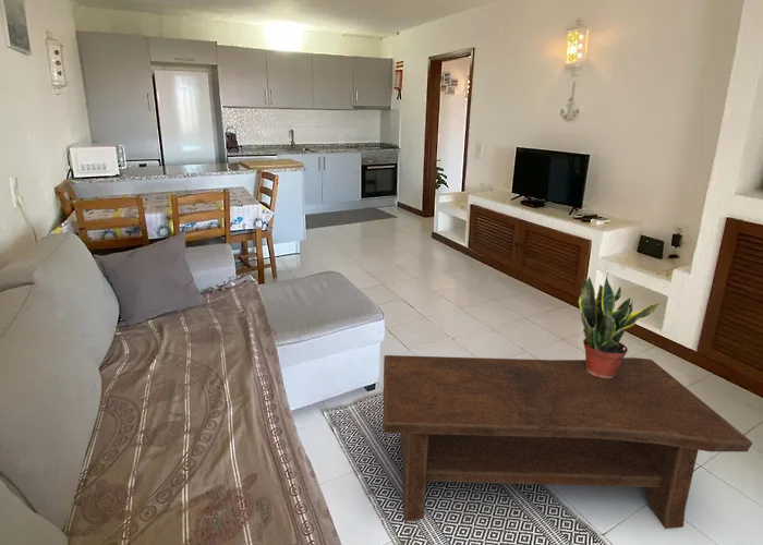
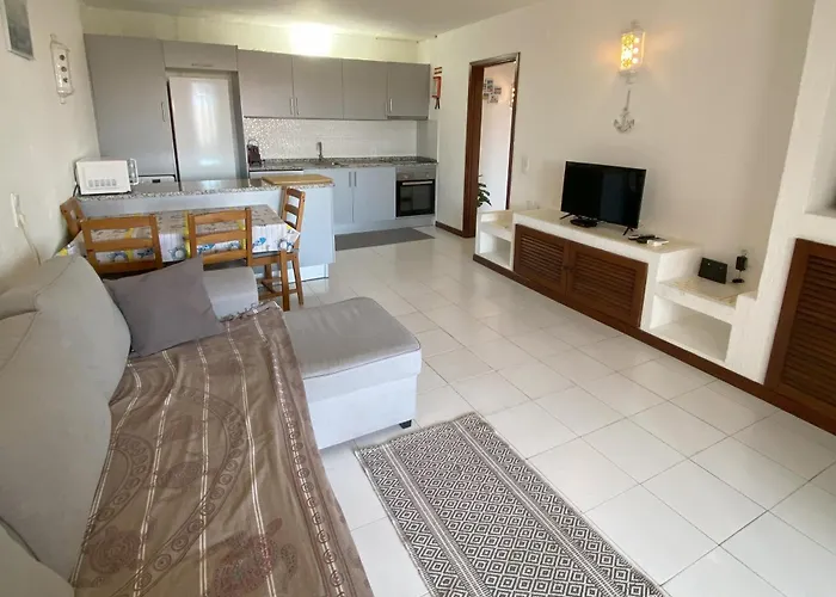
- coffee table [382,354,753,530]
- potted plant [578,271,661,378]
